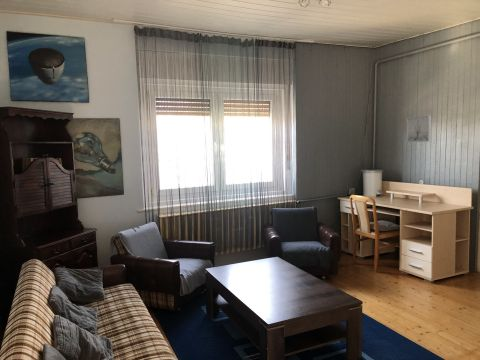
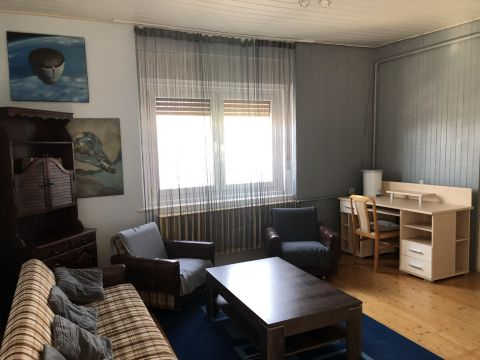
- wall art [406,114,432,143]
